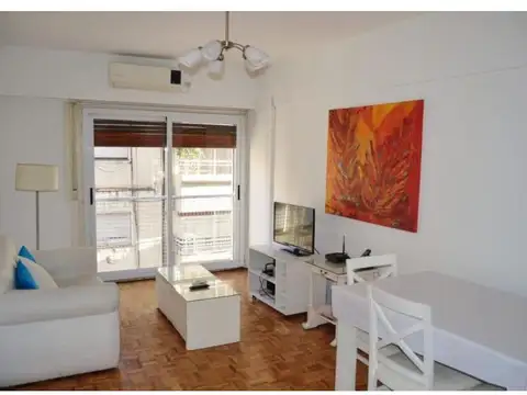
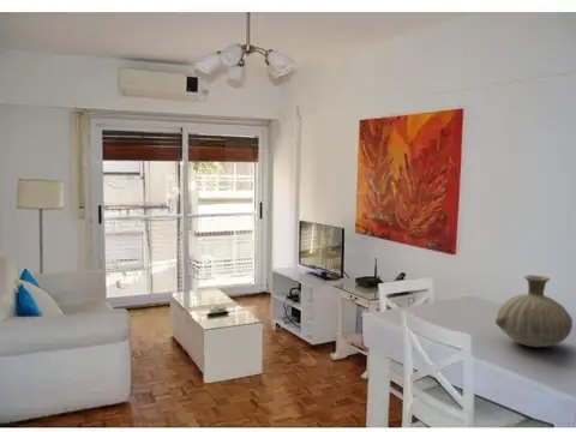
+ vase [494,274,574,348]
